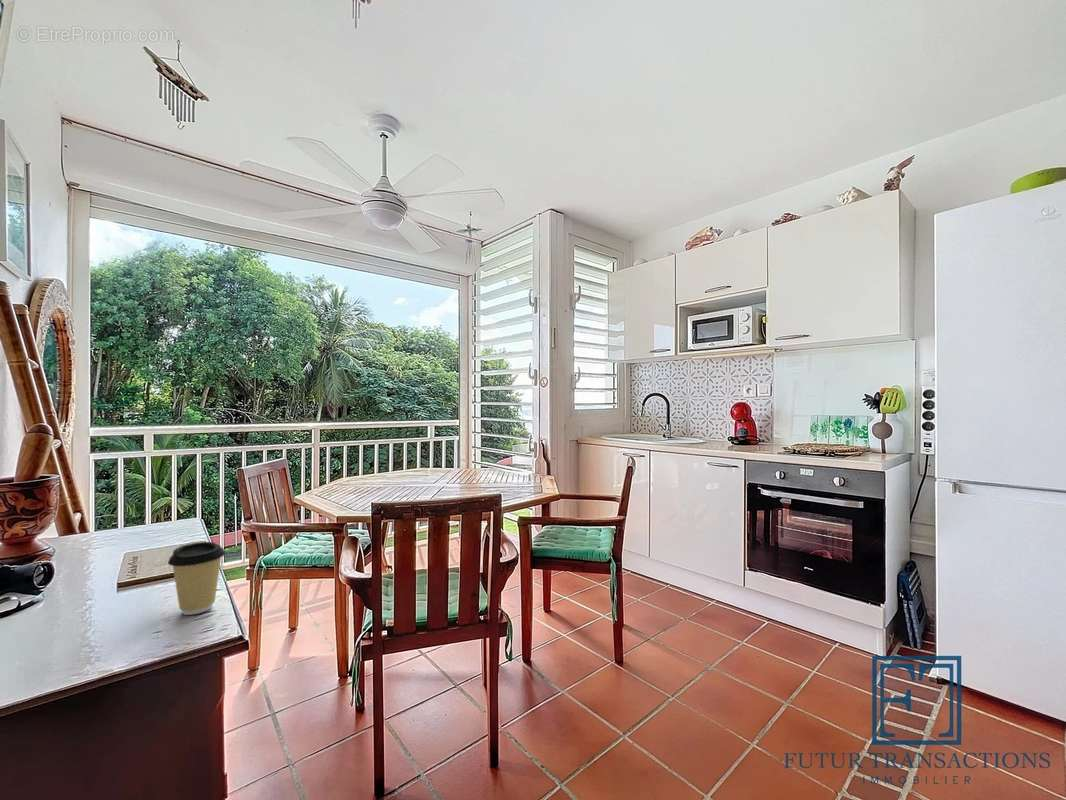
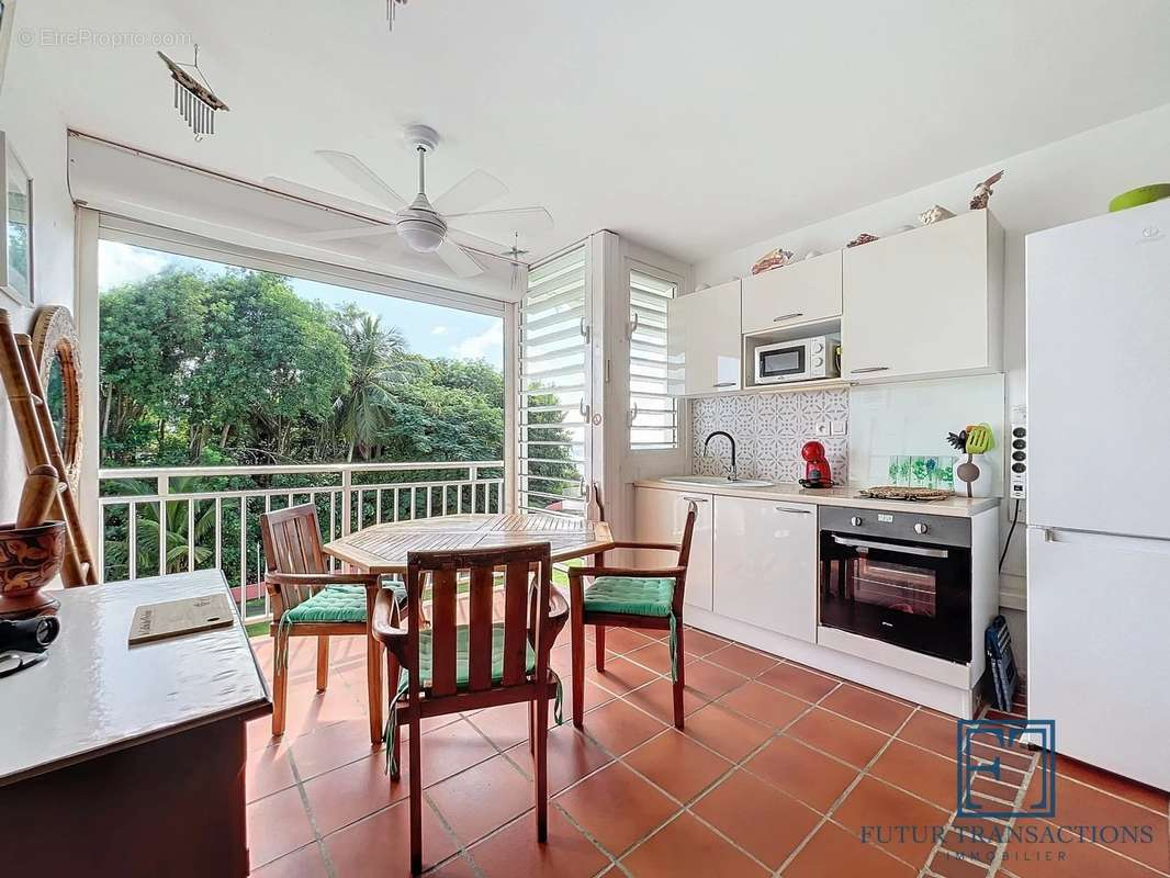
- coffee cup [167,541,226,616]
